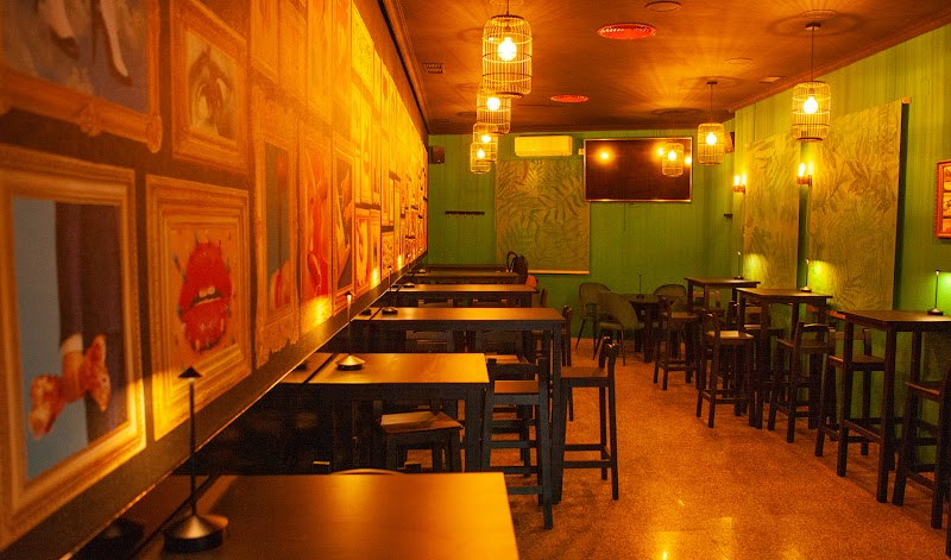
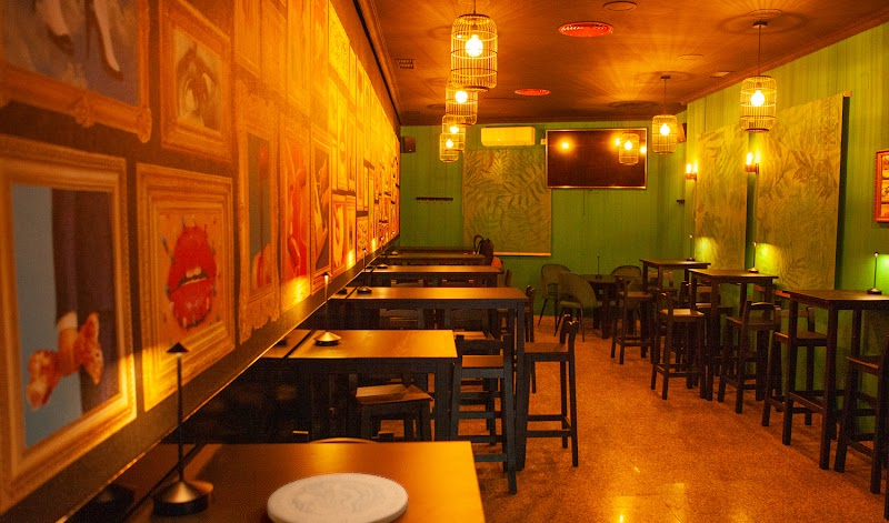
+ plate [267,472,409,523]
